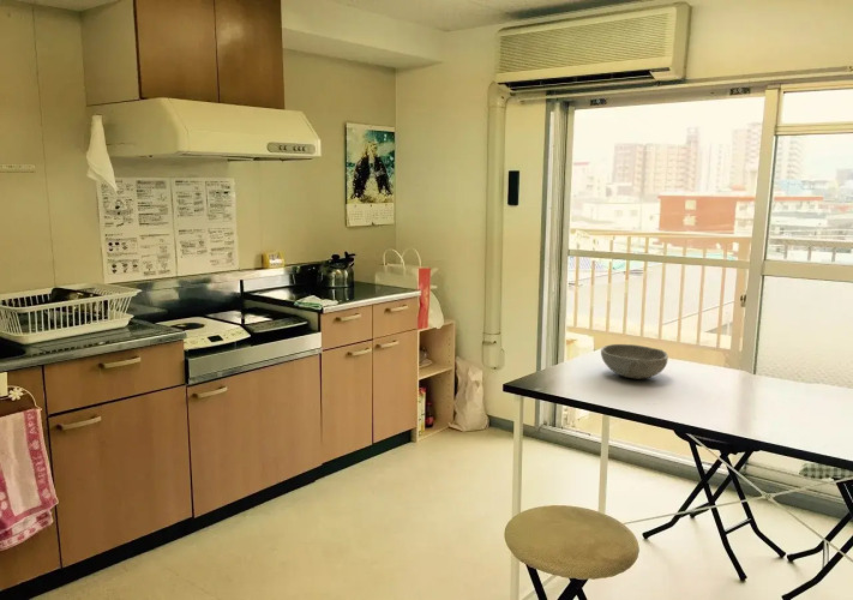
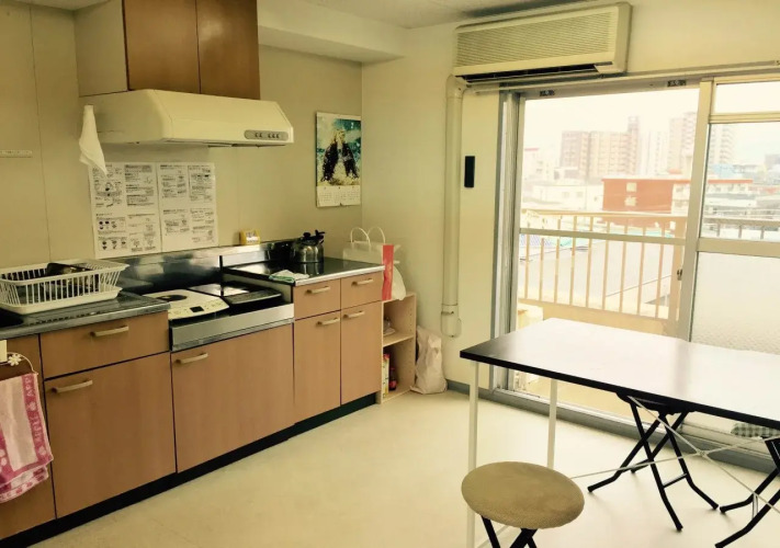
- bowl [600,343,669,380]
